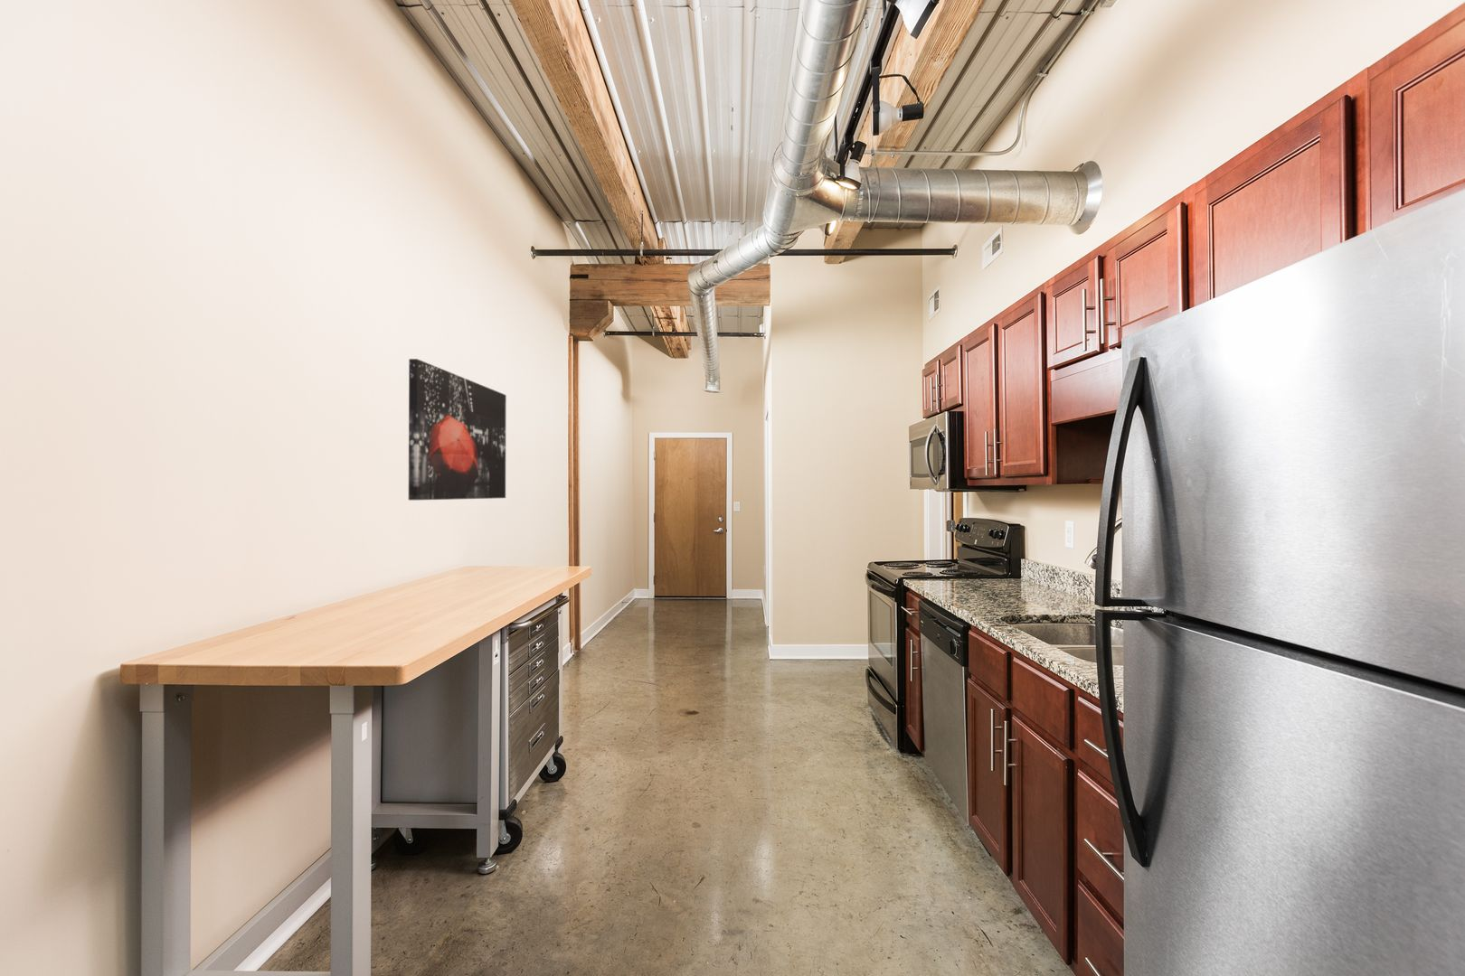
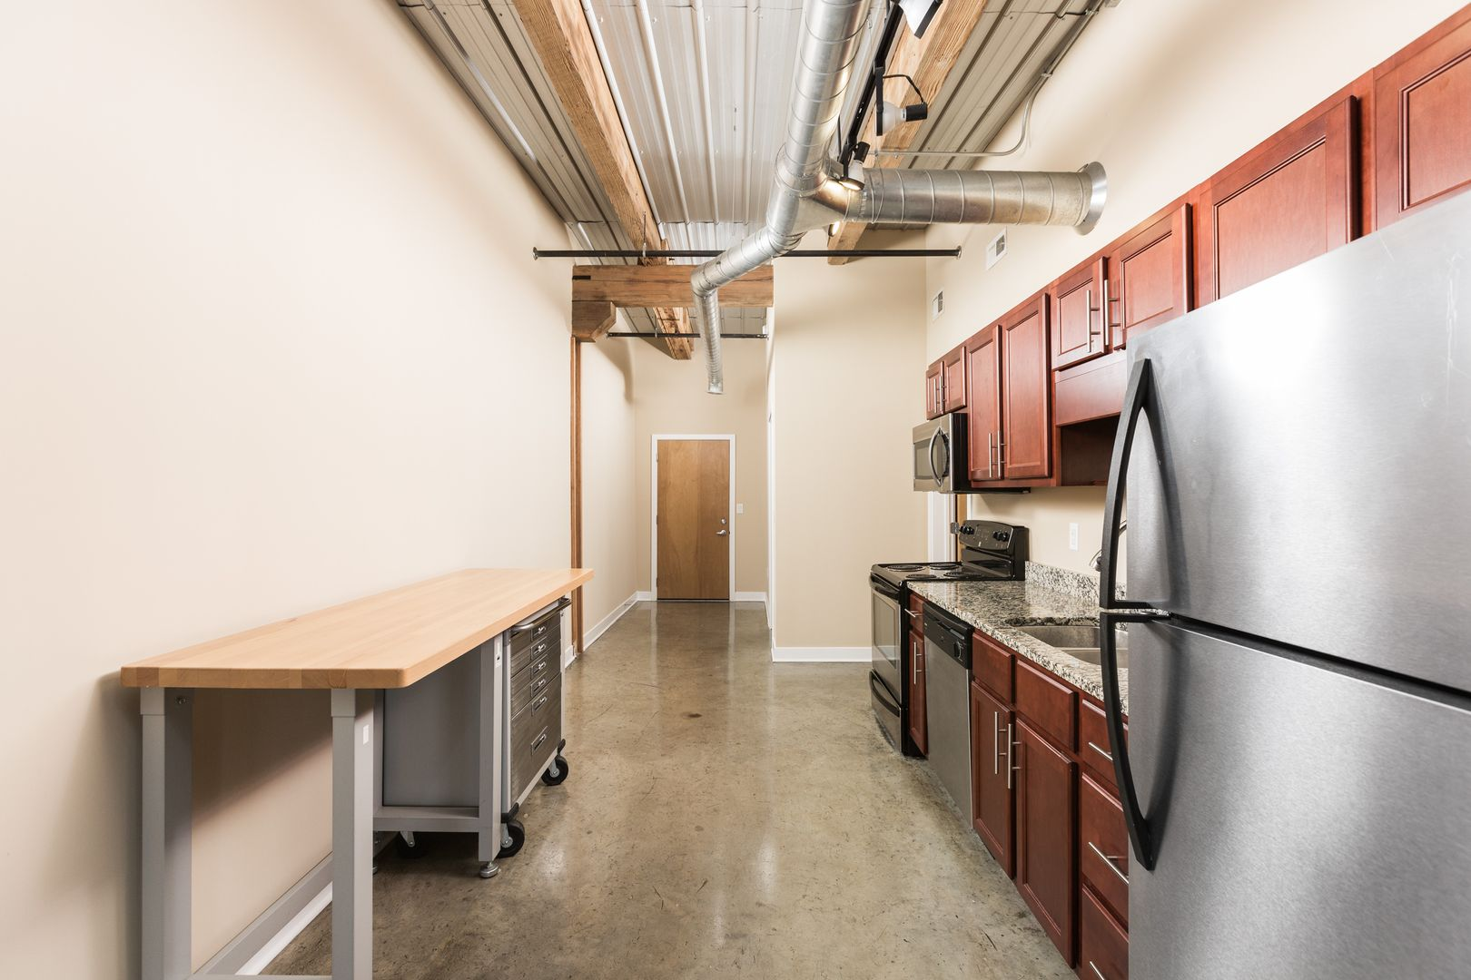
- wall art [408,358,507,501]
